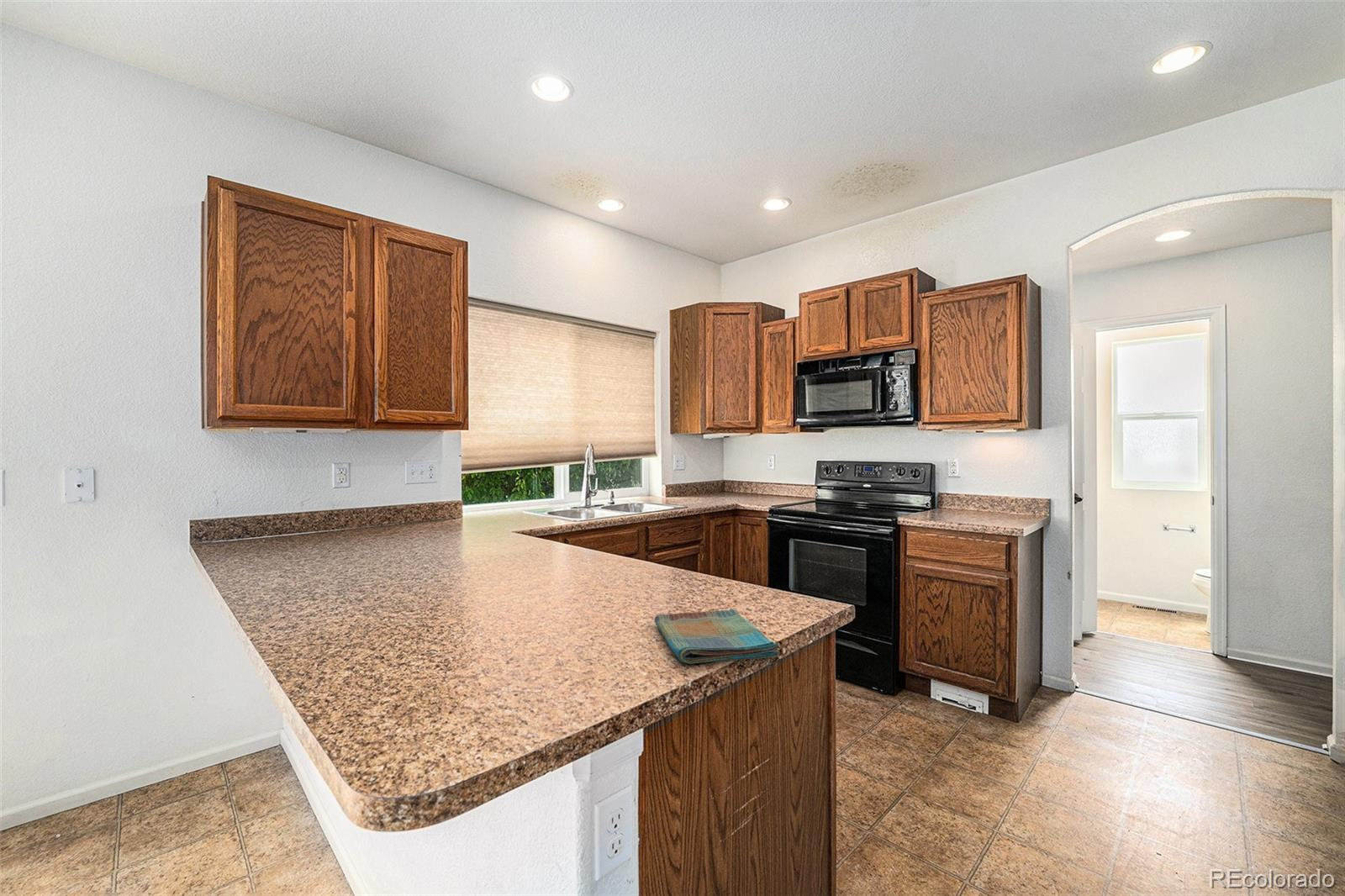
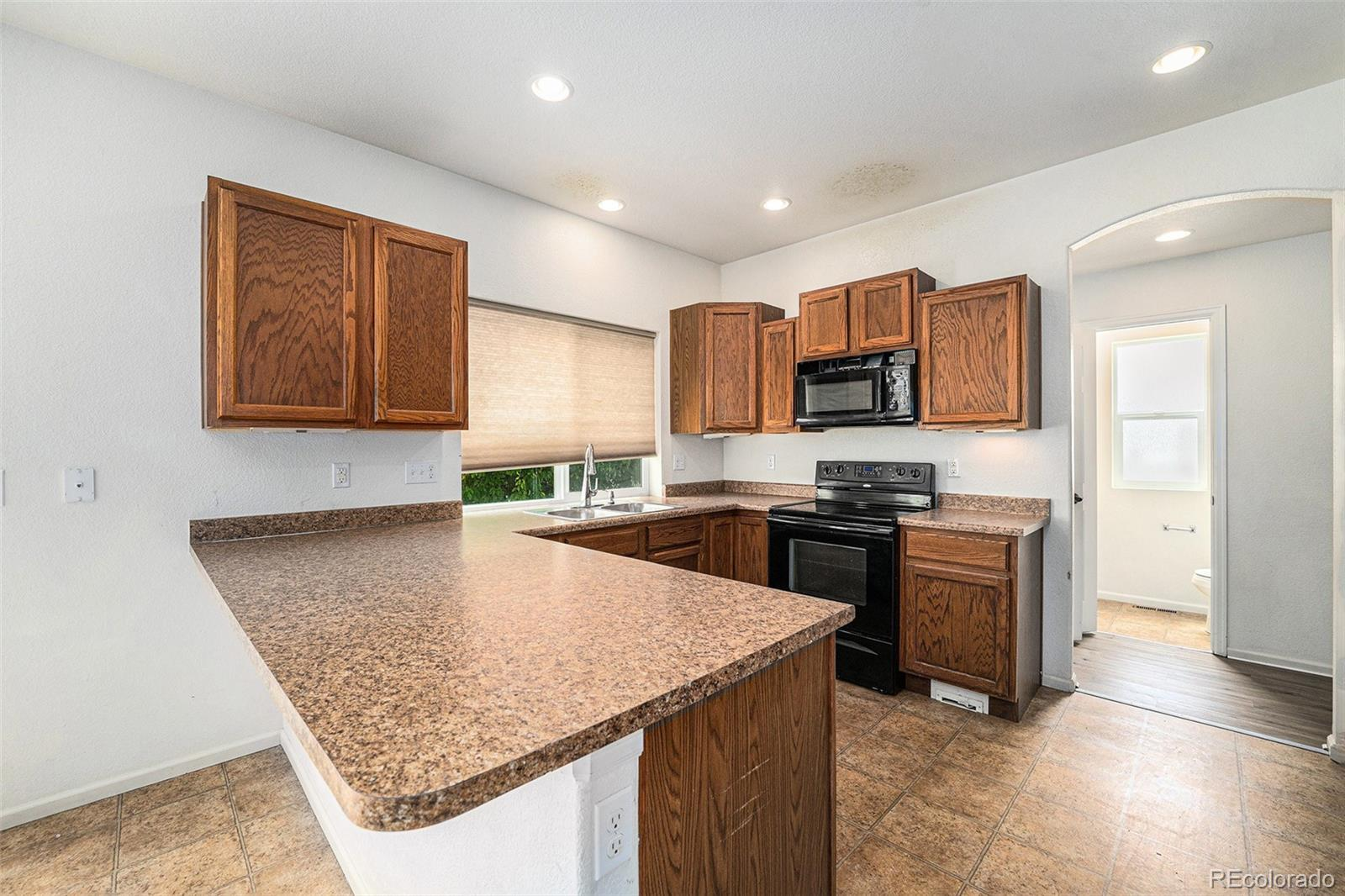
- dish towel [653,609,781,665]
